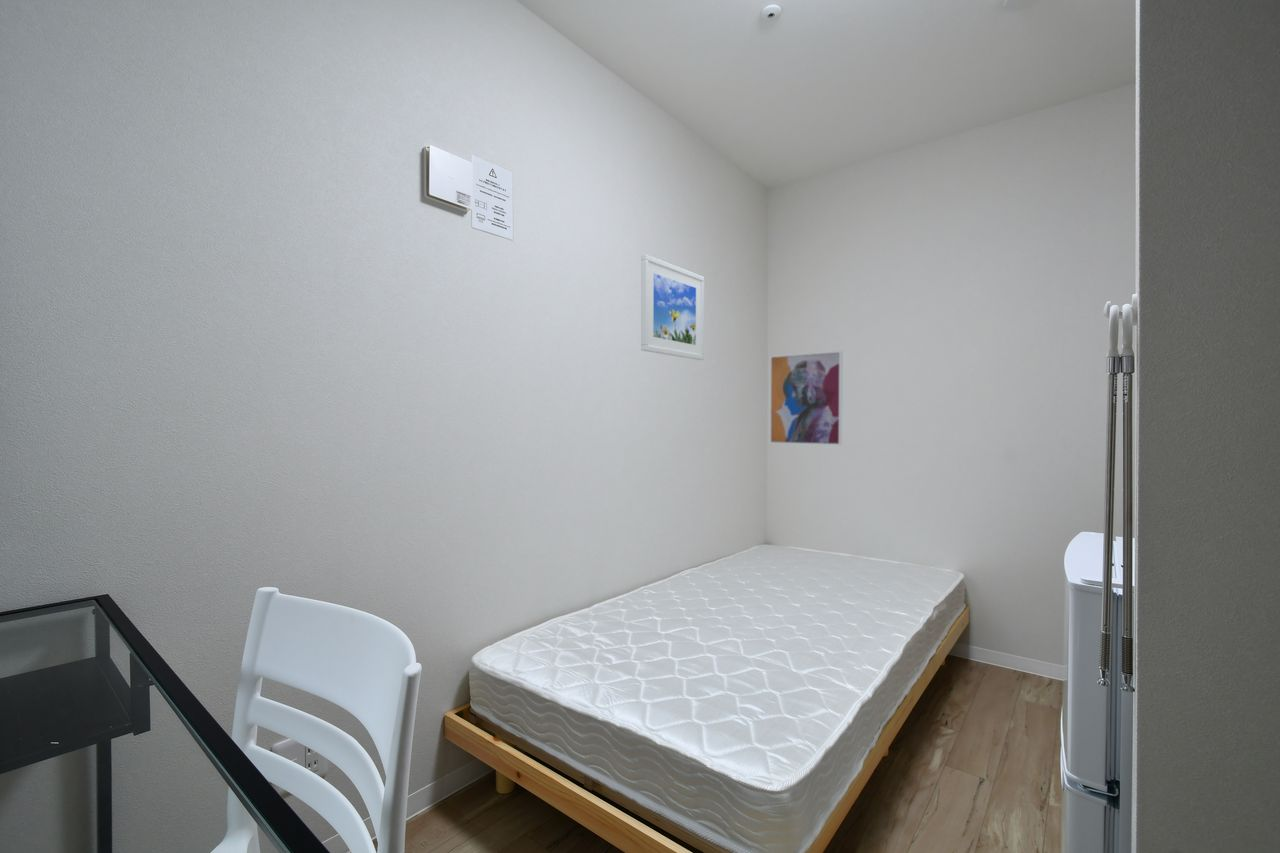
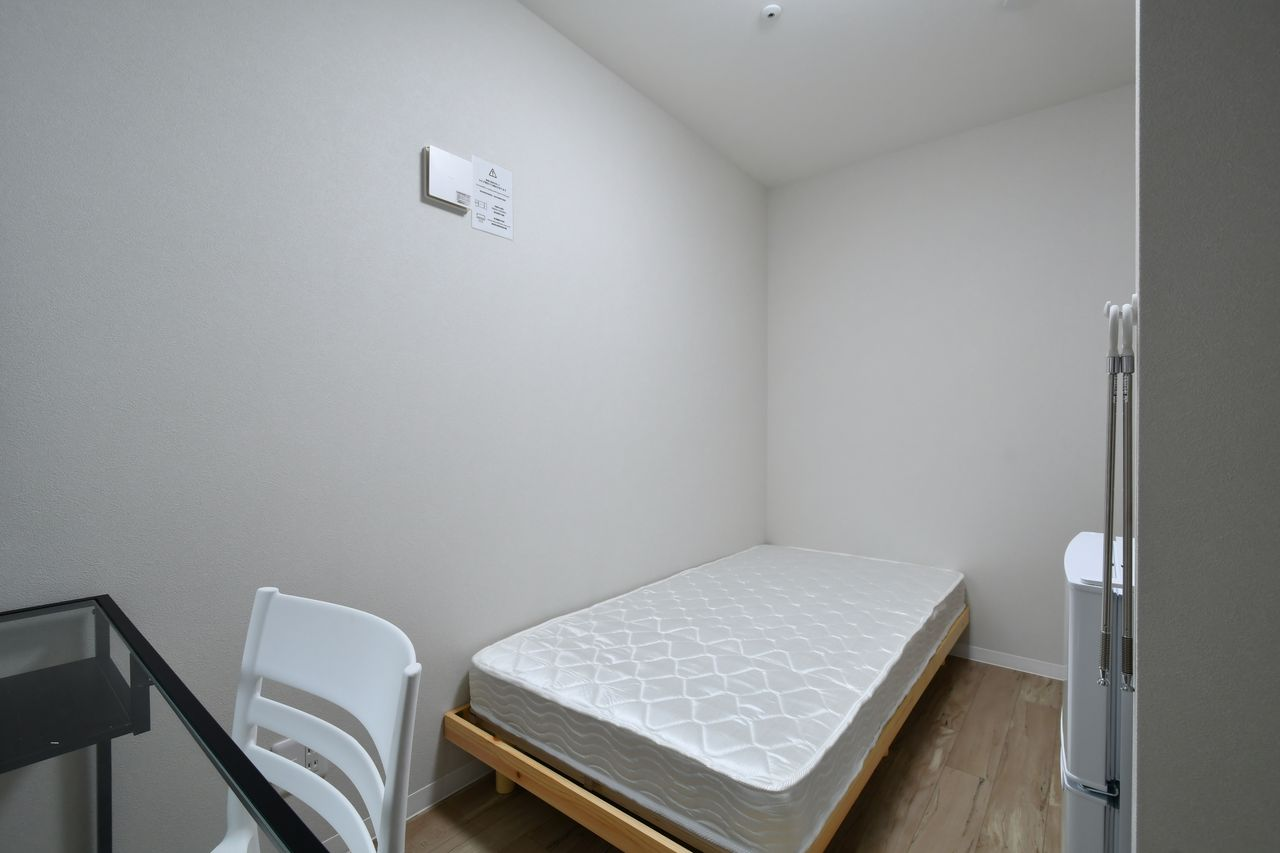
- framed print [640,253,705,361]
- wall art [768,350,844,446]
